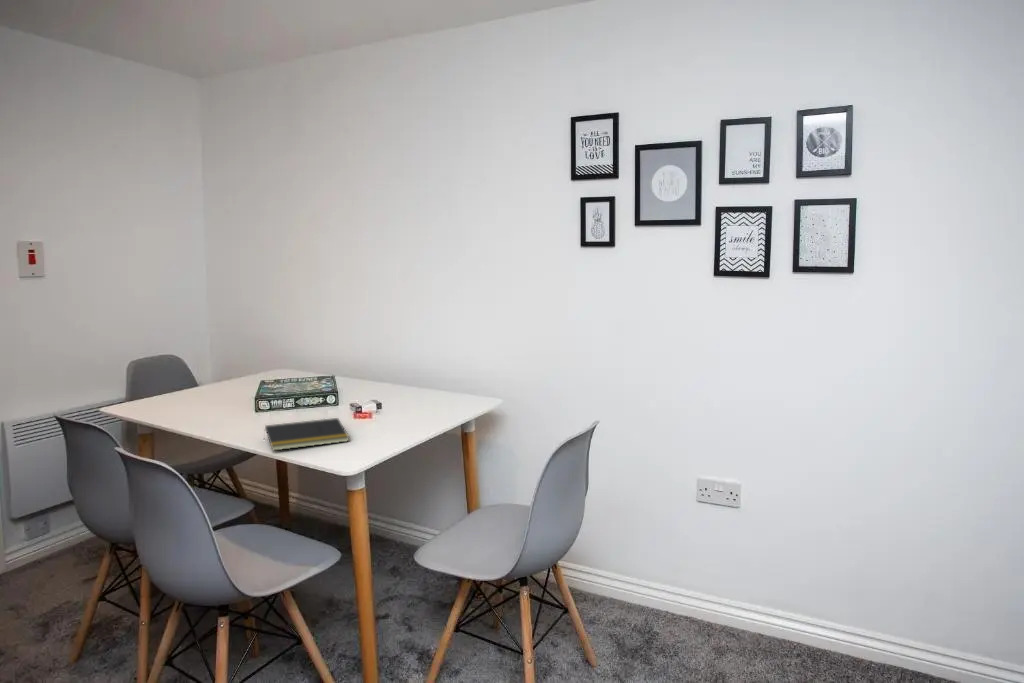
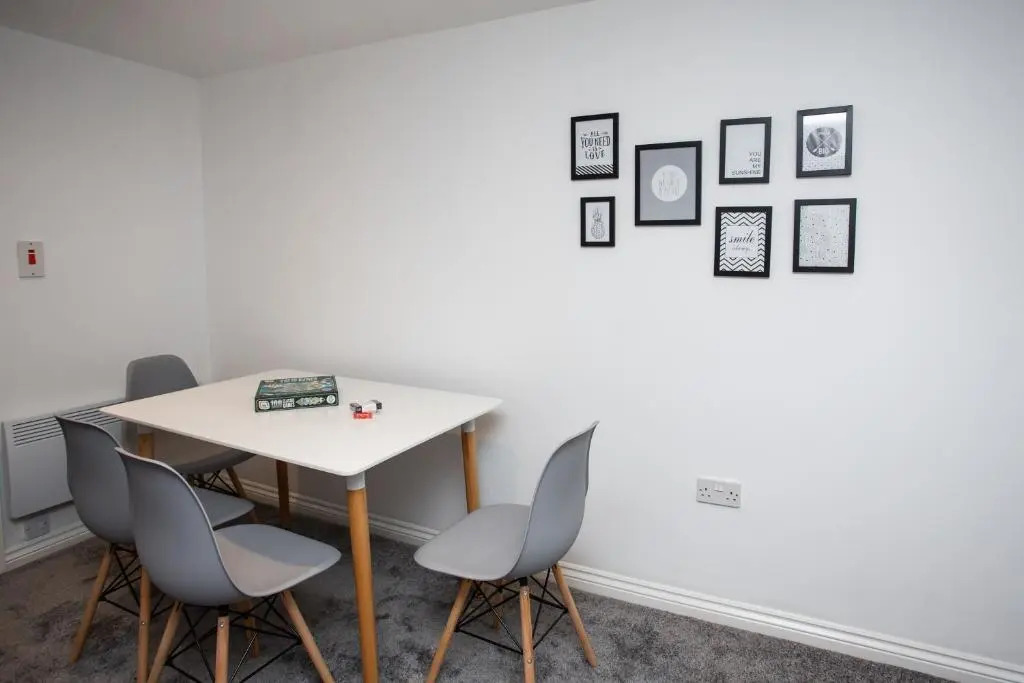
- notepad [263,417,351,452]
